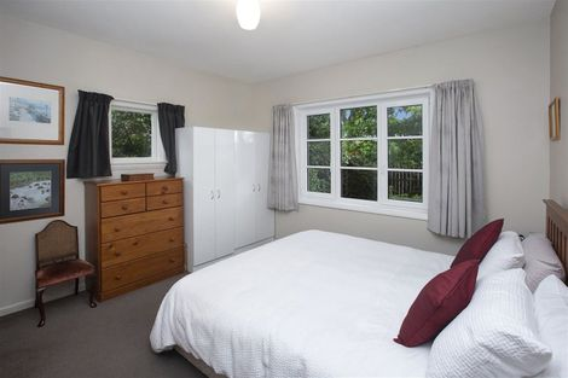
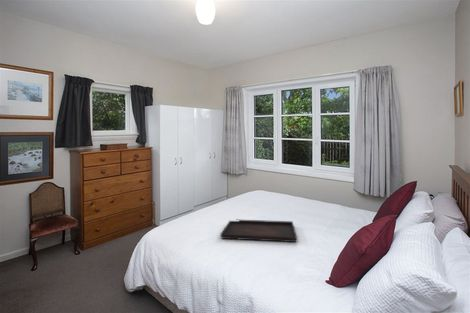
+ serving tray [219,219,298,243]
